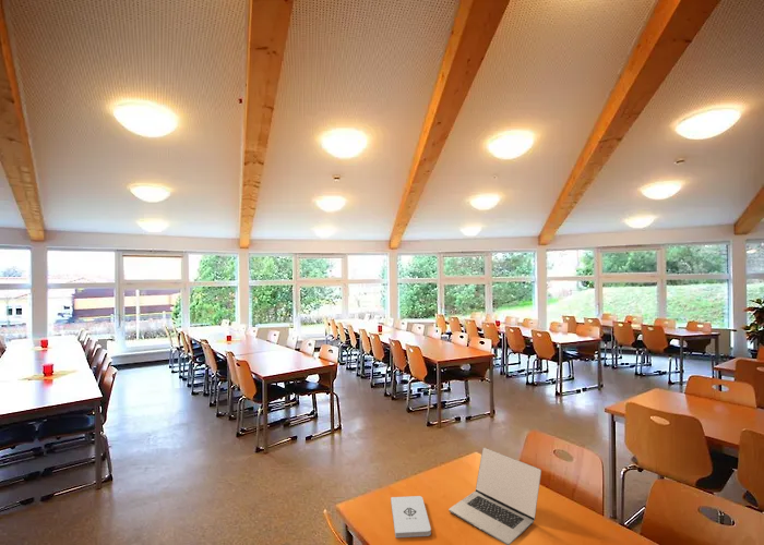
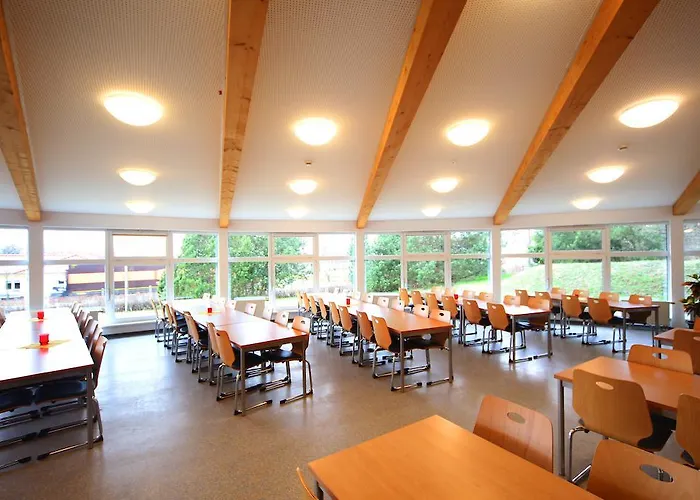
- notepad [390,495,432,538]
- laptop [447,446,542,545]
